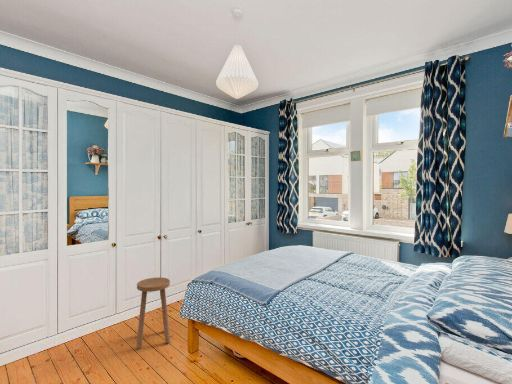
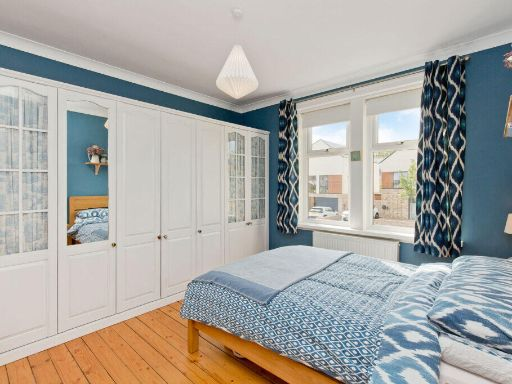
- stool [135,277,171,350]
